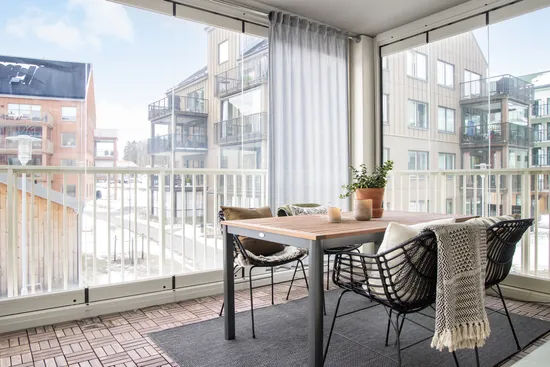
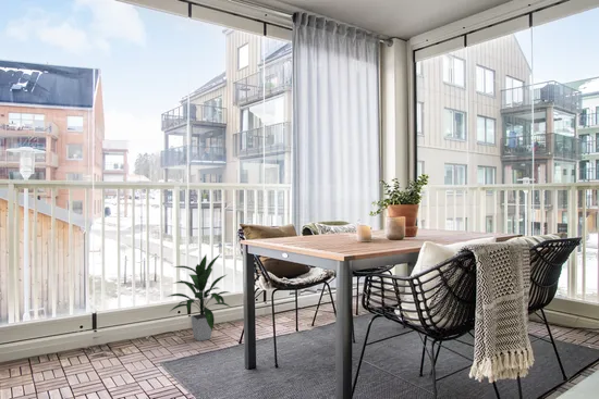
+ indoor plant [167,253,233,342]
